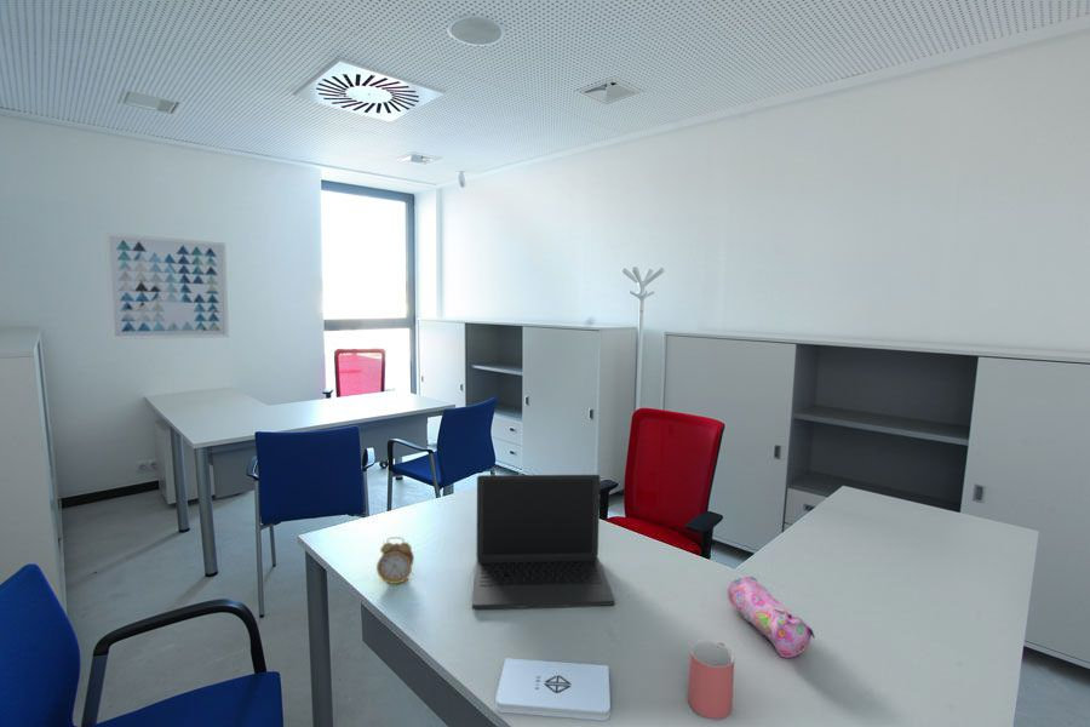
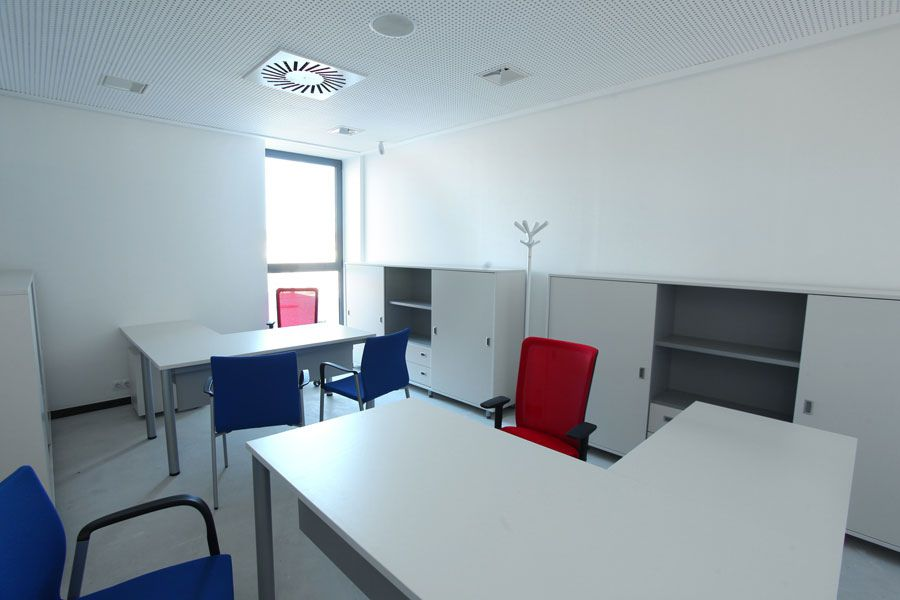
- wall art [103,231,230,340]
- pencil case [727,574,816,659]
- notepad [494,657,612,721]
- mug [687,640,735,720]
- alarm clock [375,536,415,585]
- laptop [471,474,616,609]
